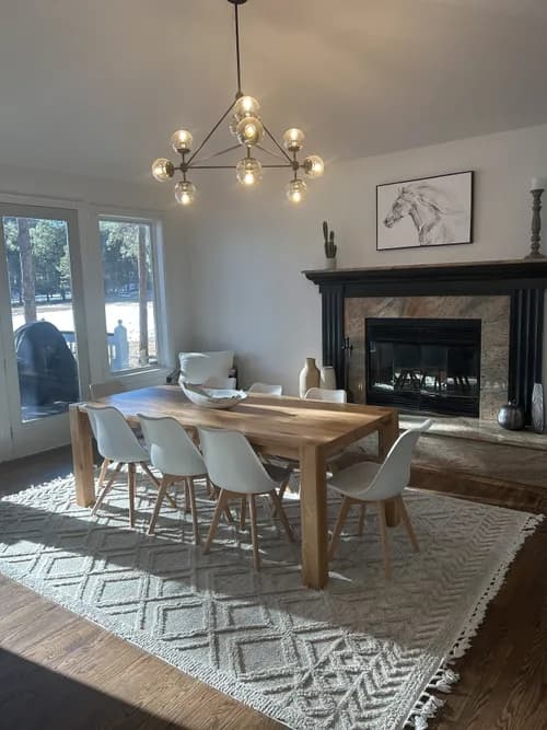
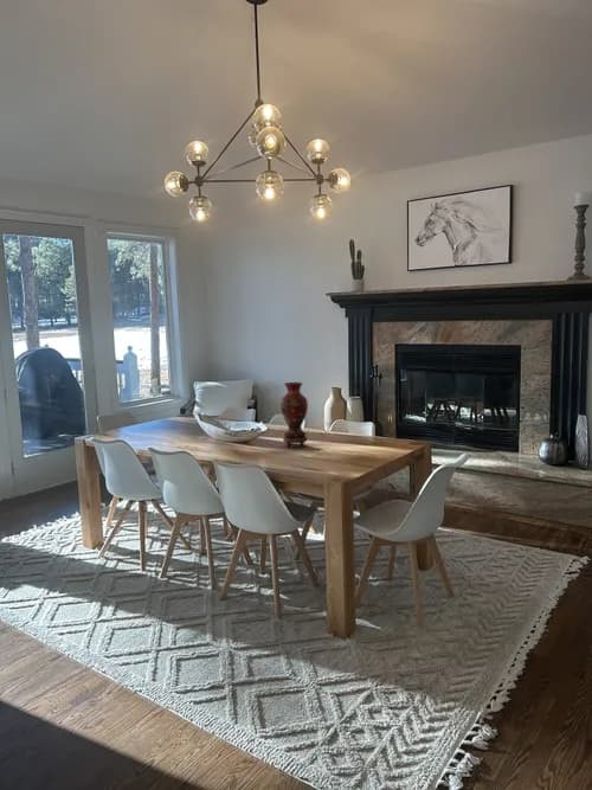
+ vase [279,381,309,449]
